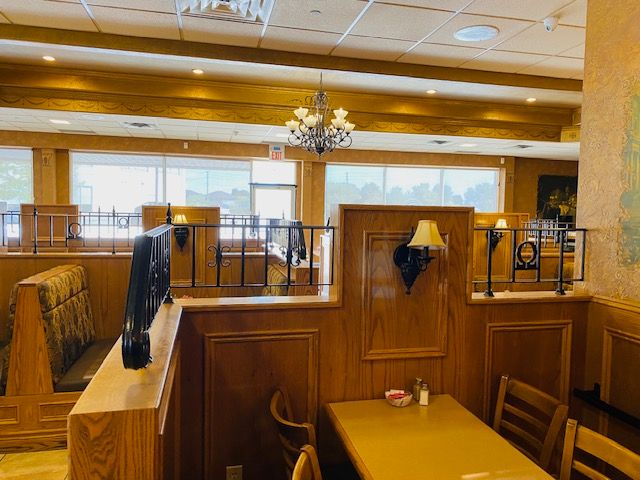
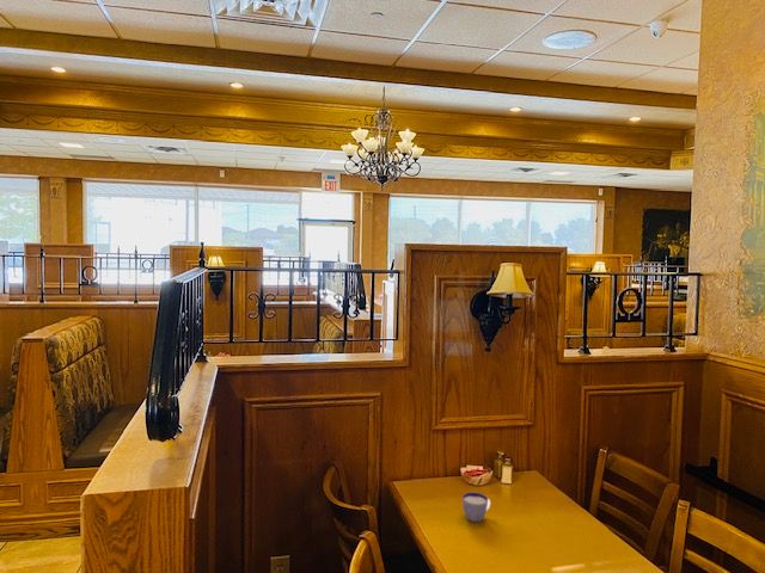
+ cup [461,492,491,523]
